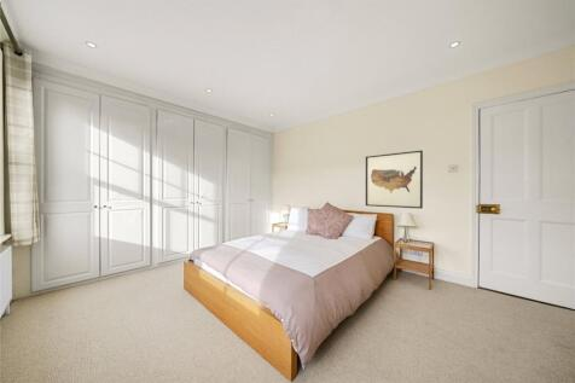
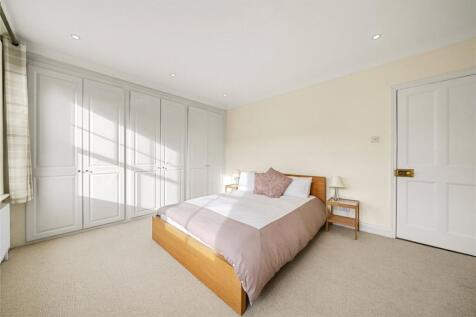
- wall art [365,150,424,210]
